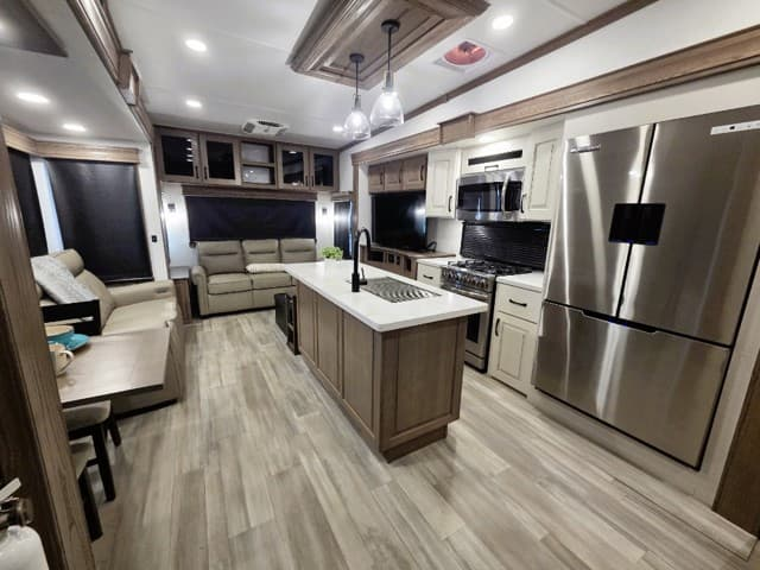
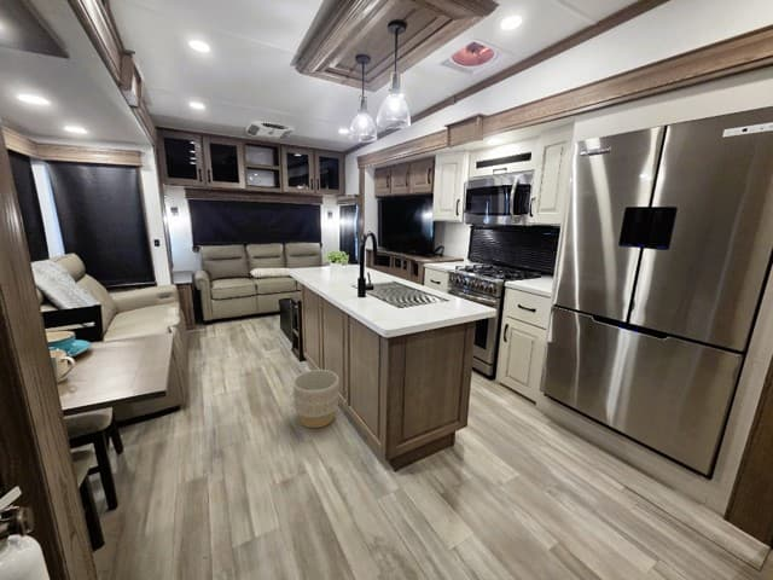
+ planter [292,369,339,429]
